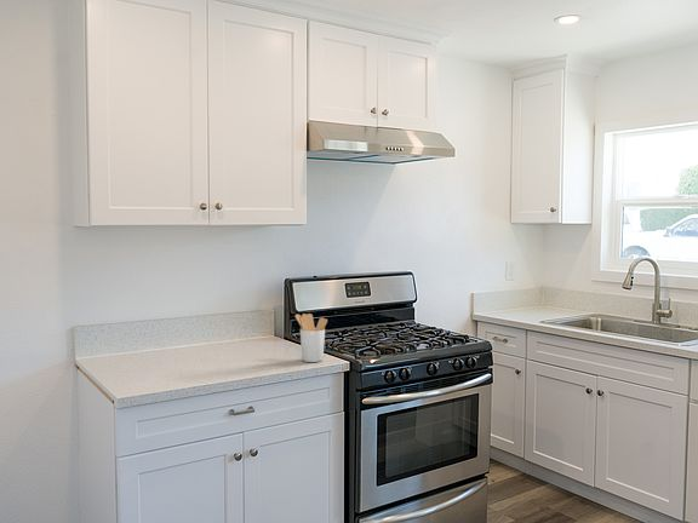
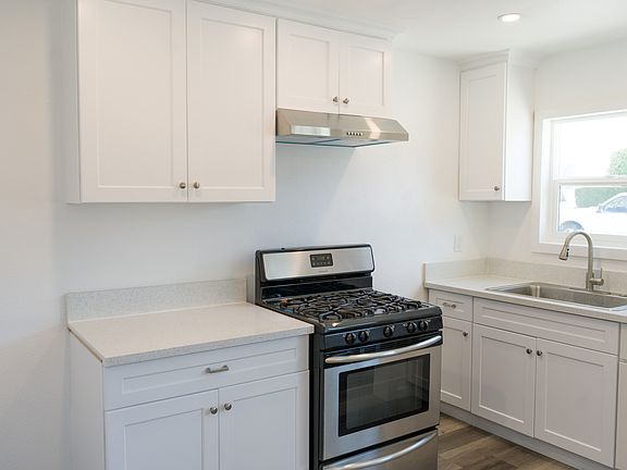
- utensil holder [294,312,328,363]
